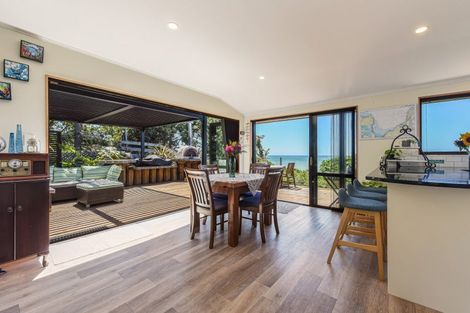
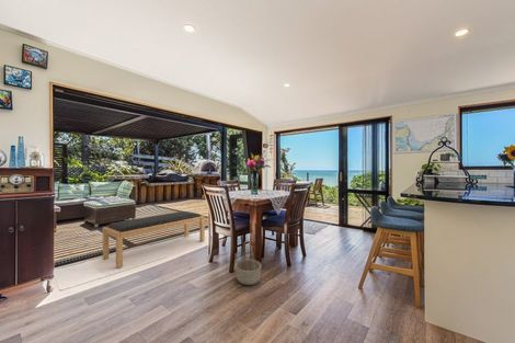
+ bench [102,210,206,268]
+ basket [233,239,263,286]
